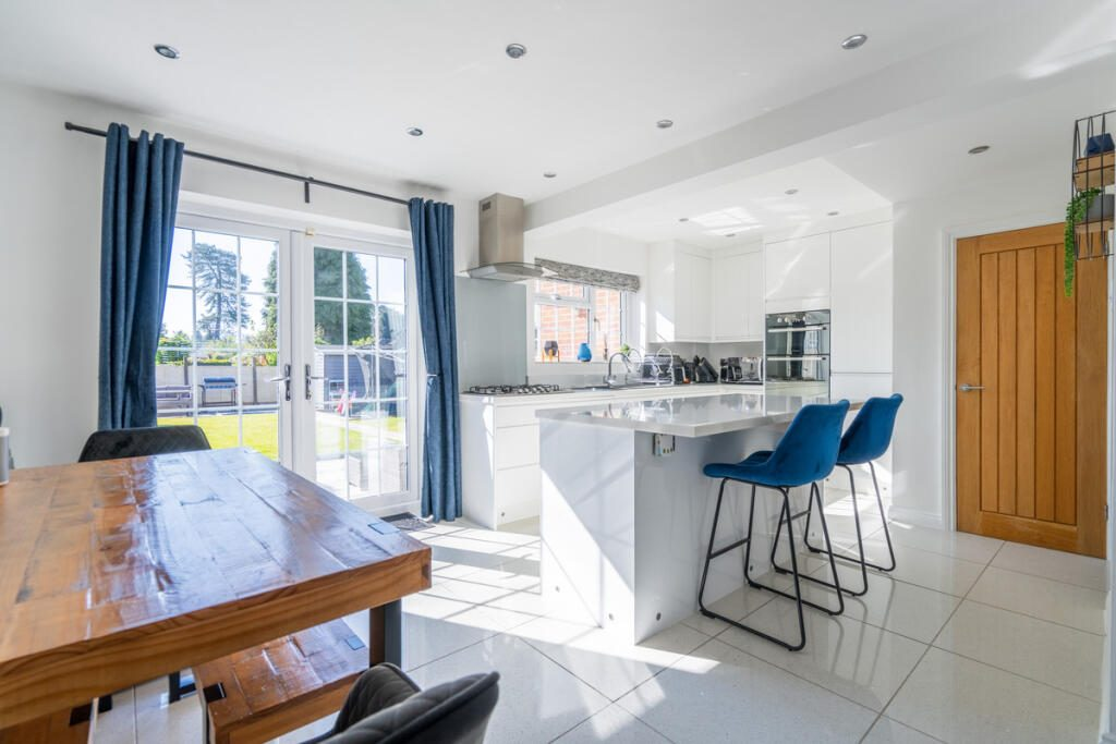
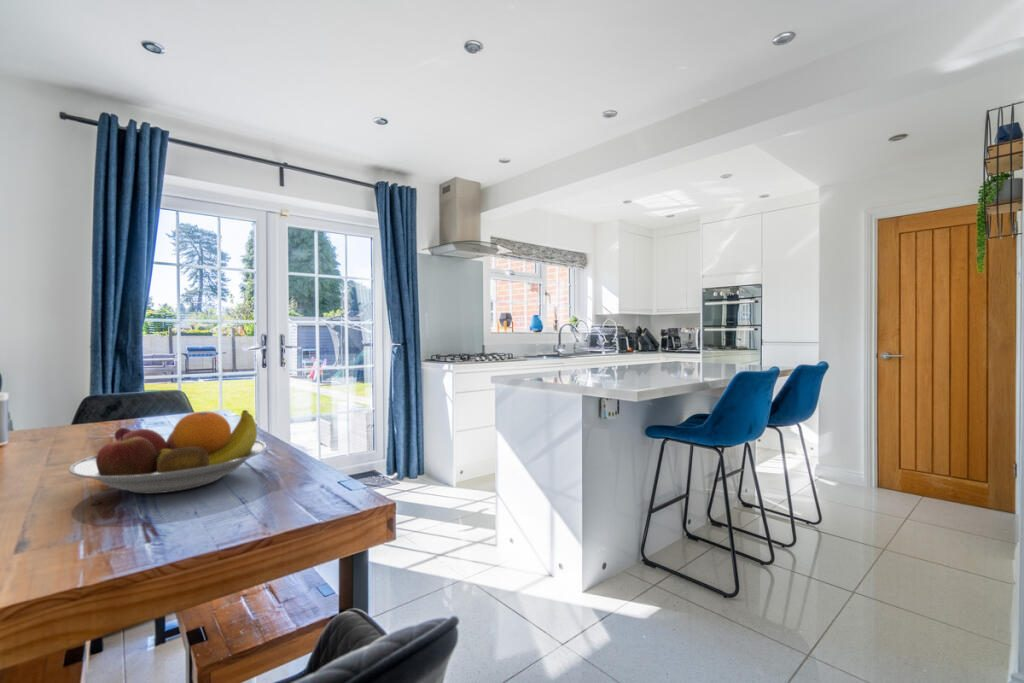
+ fruit bowl [68,409,268,495]
